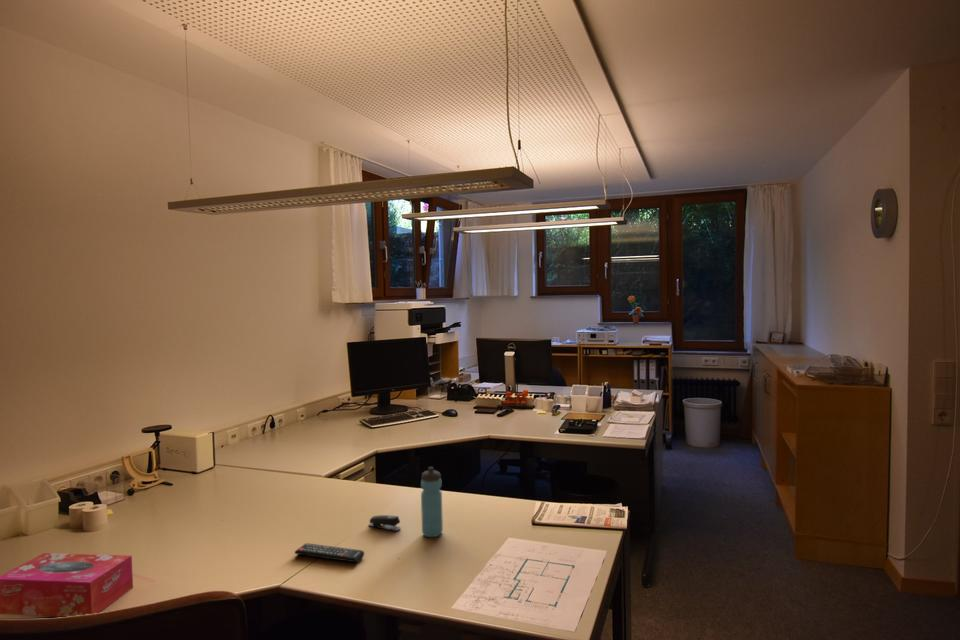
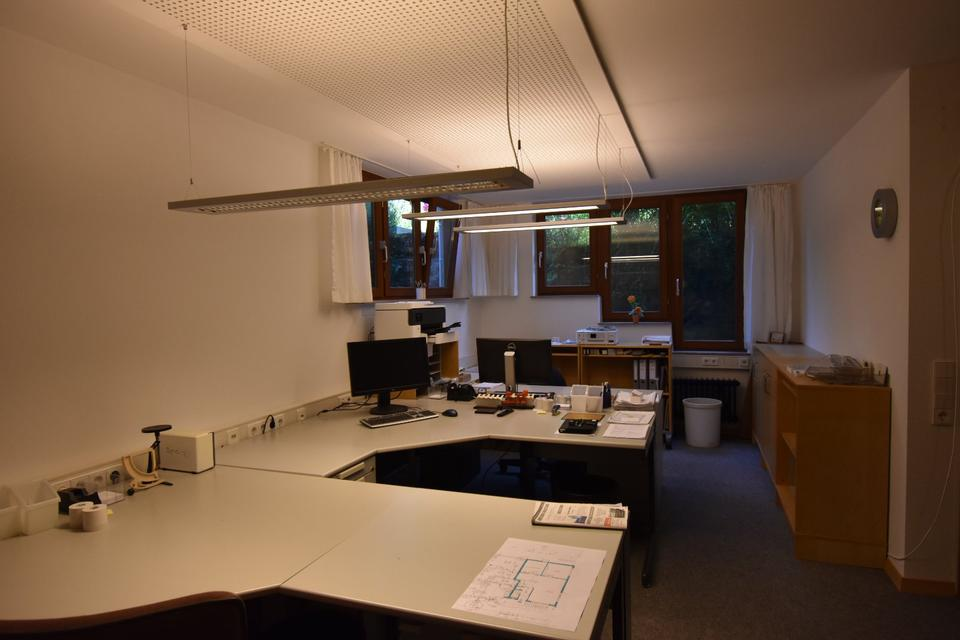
- remote control [294,542,365,564]
- stapler [368,514,401,532]
- tissue box [0,552,134,618]
- water bottle [420,466,444,538]
